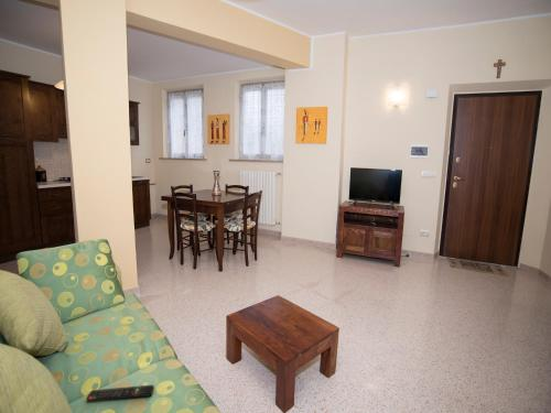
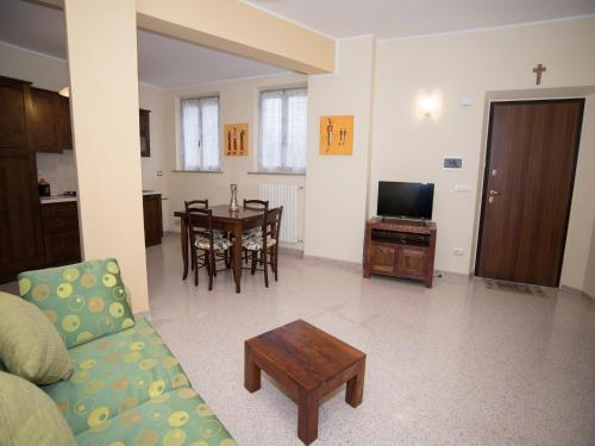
- remote control [85,383,155,403]
